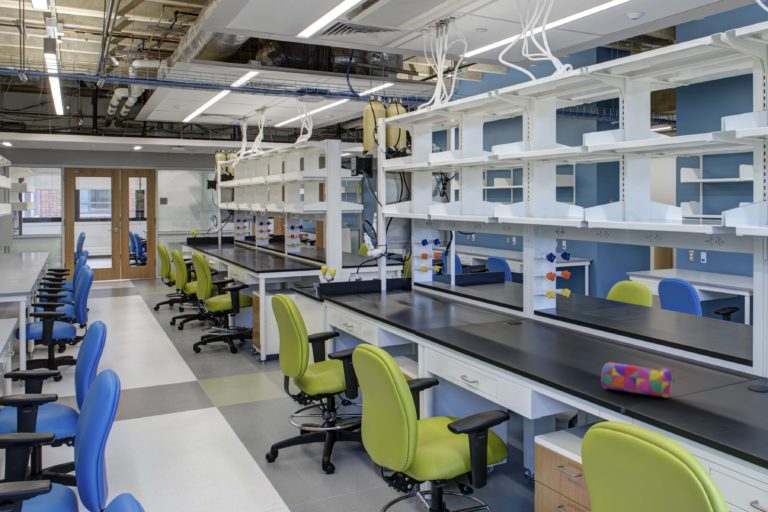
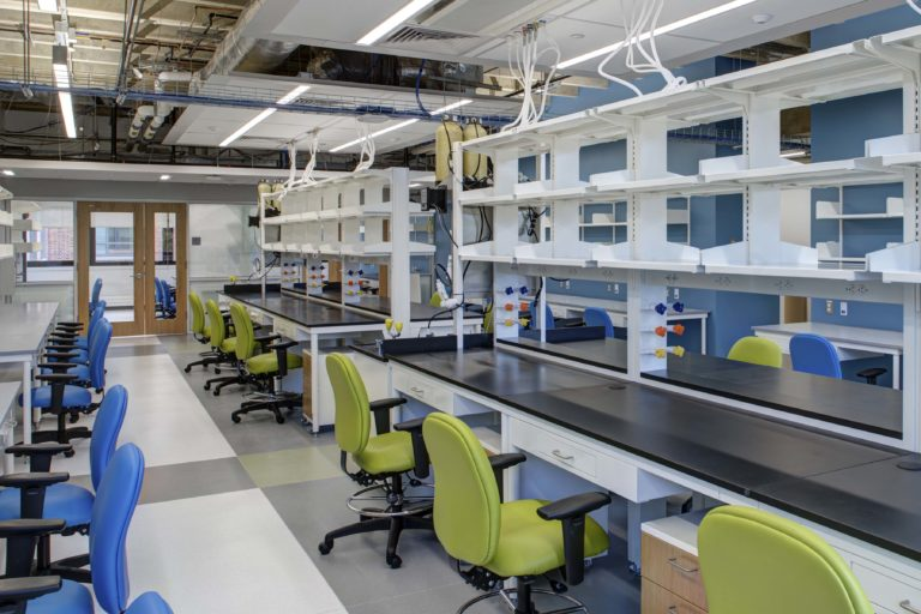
- pencil case [600,361,676,399]
